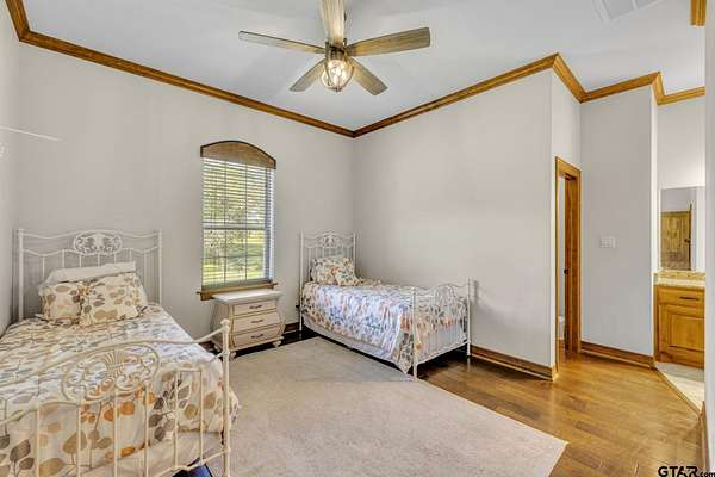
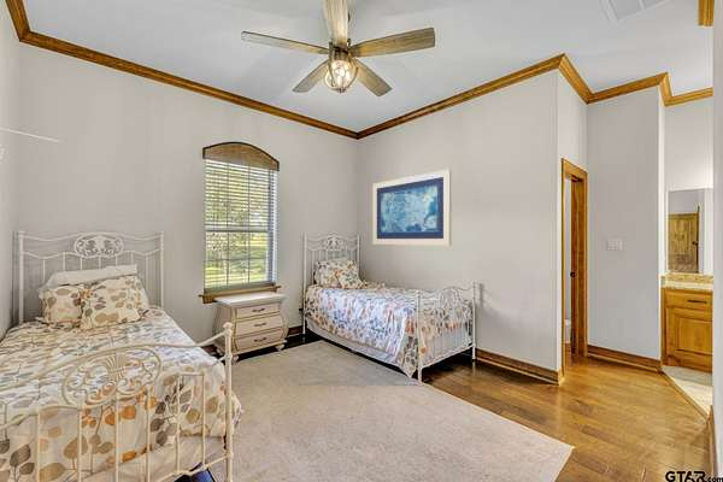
+ wall art [371,169,453,246]
